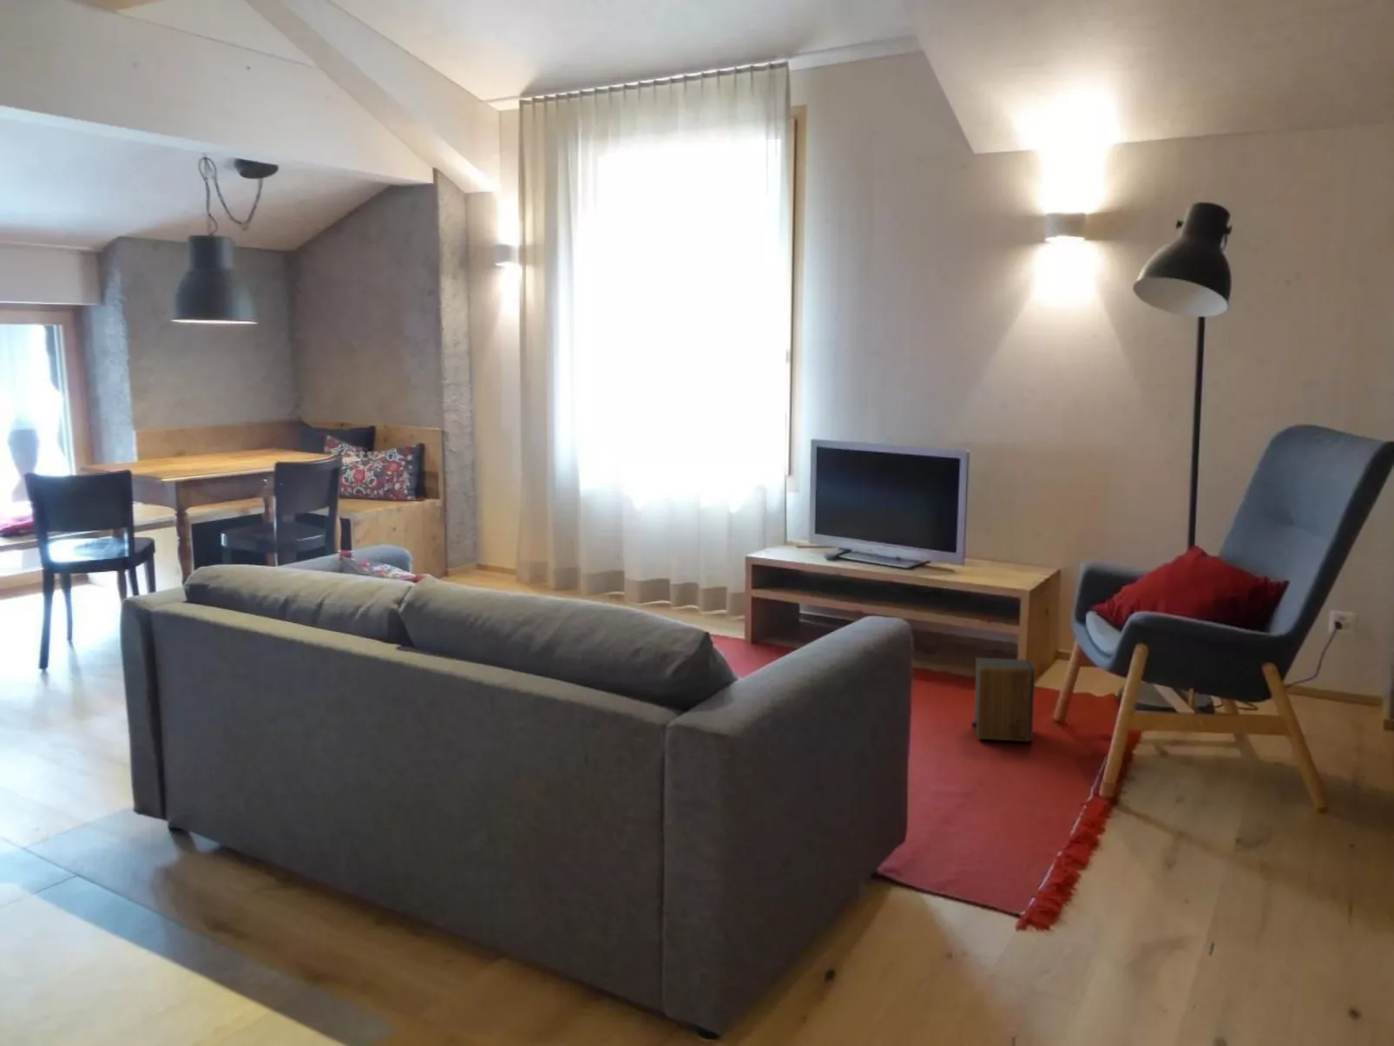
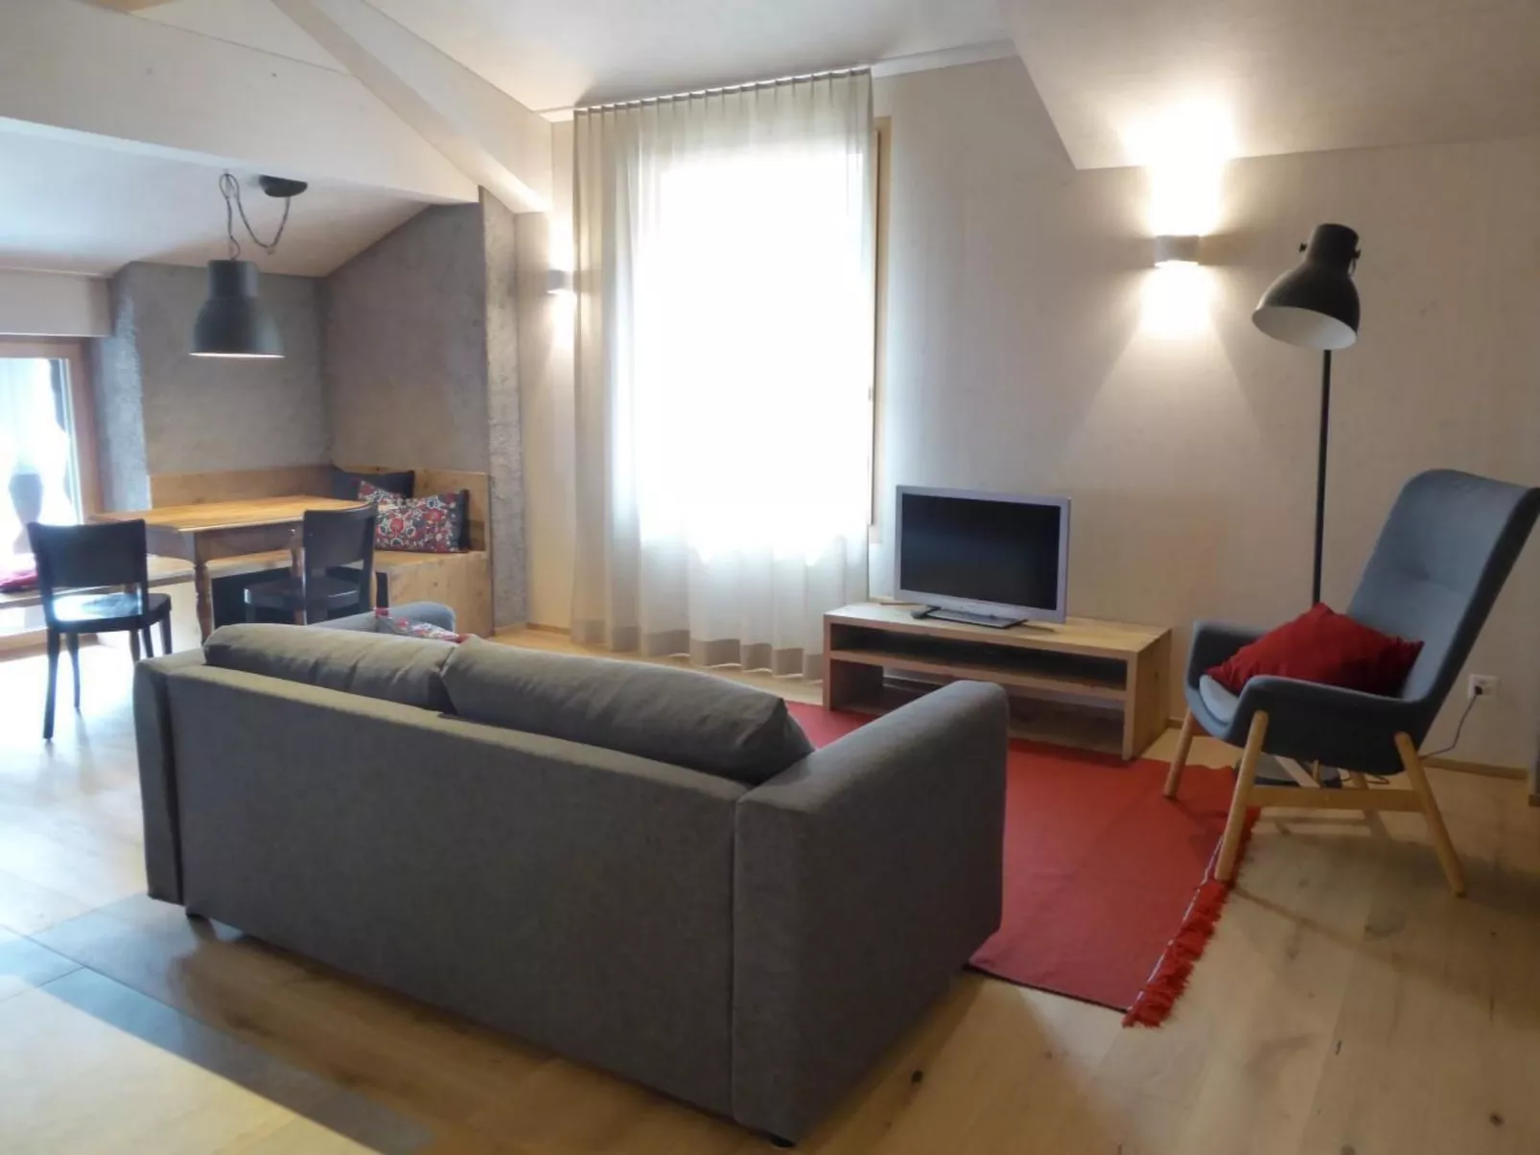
- speaker [970,657,1036,742]
